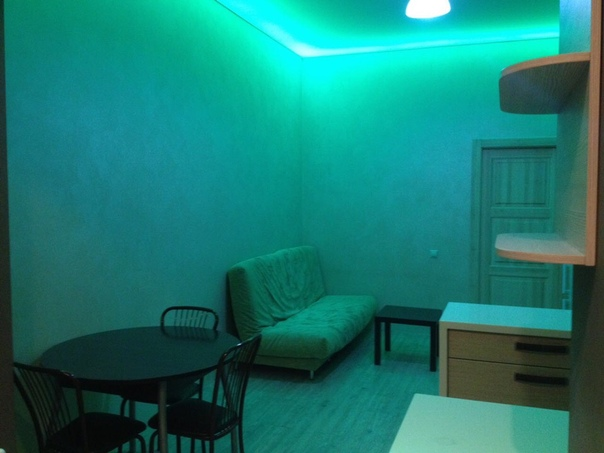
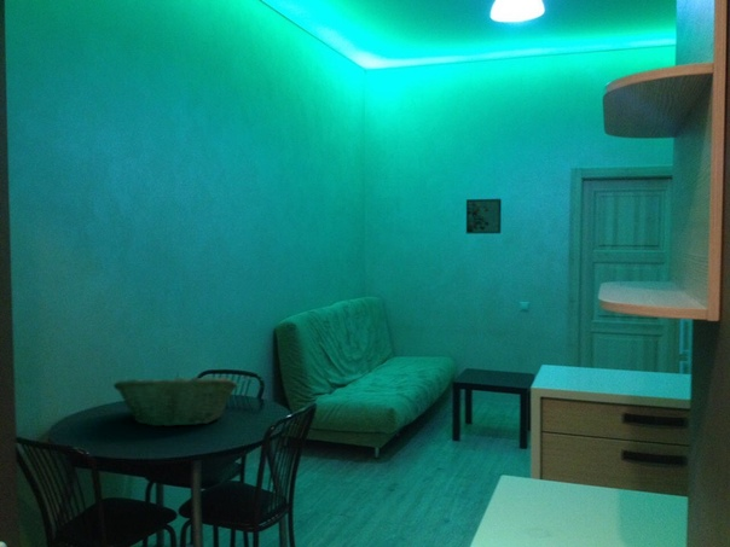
+ fruit basket [112,372,238,427]
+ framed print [465,198,503,234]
